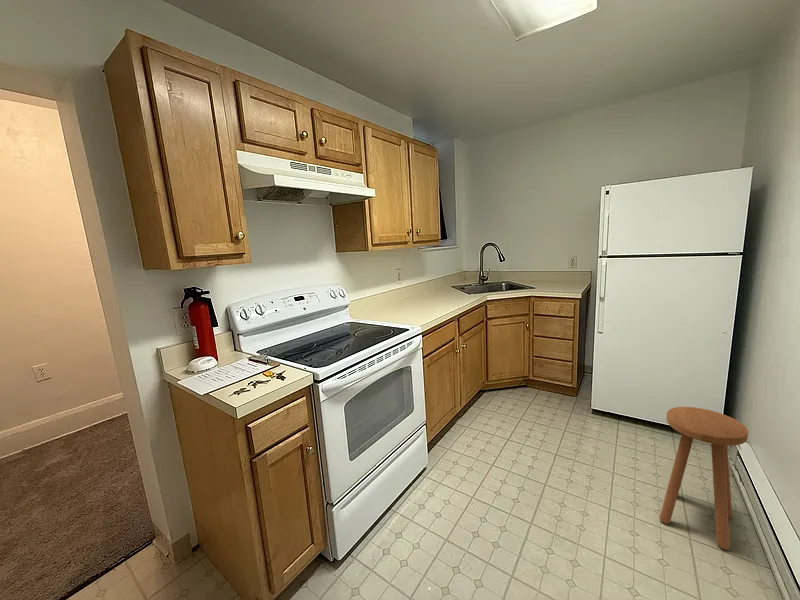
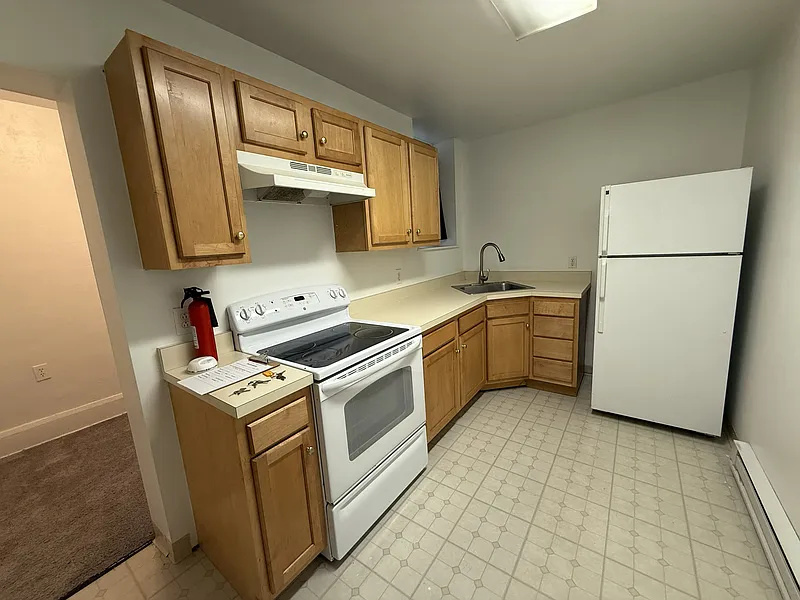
- stool [659,406,749,551]
